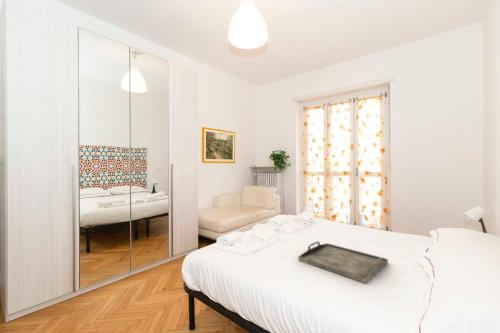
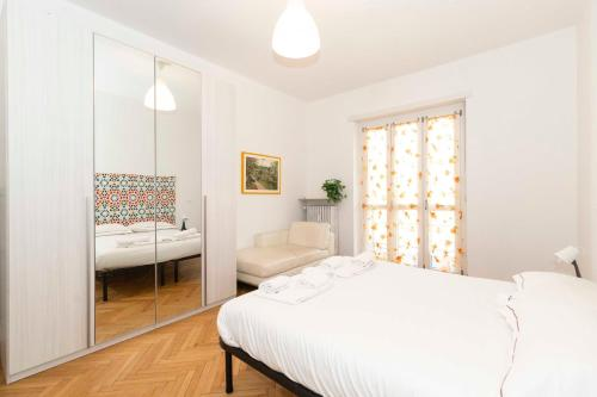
- serving tray [297,241,389,284]
